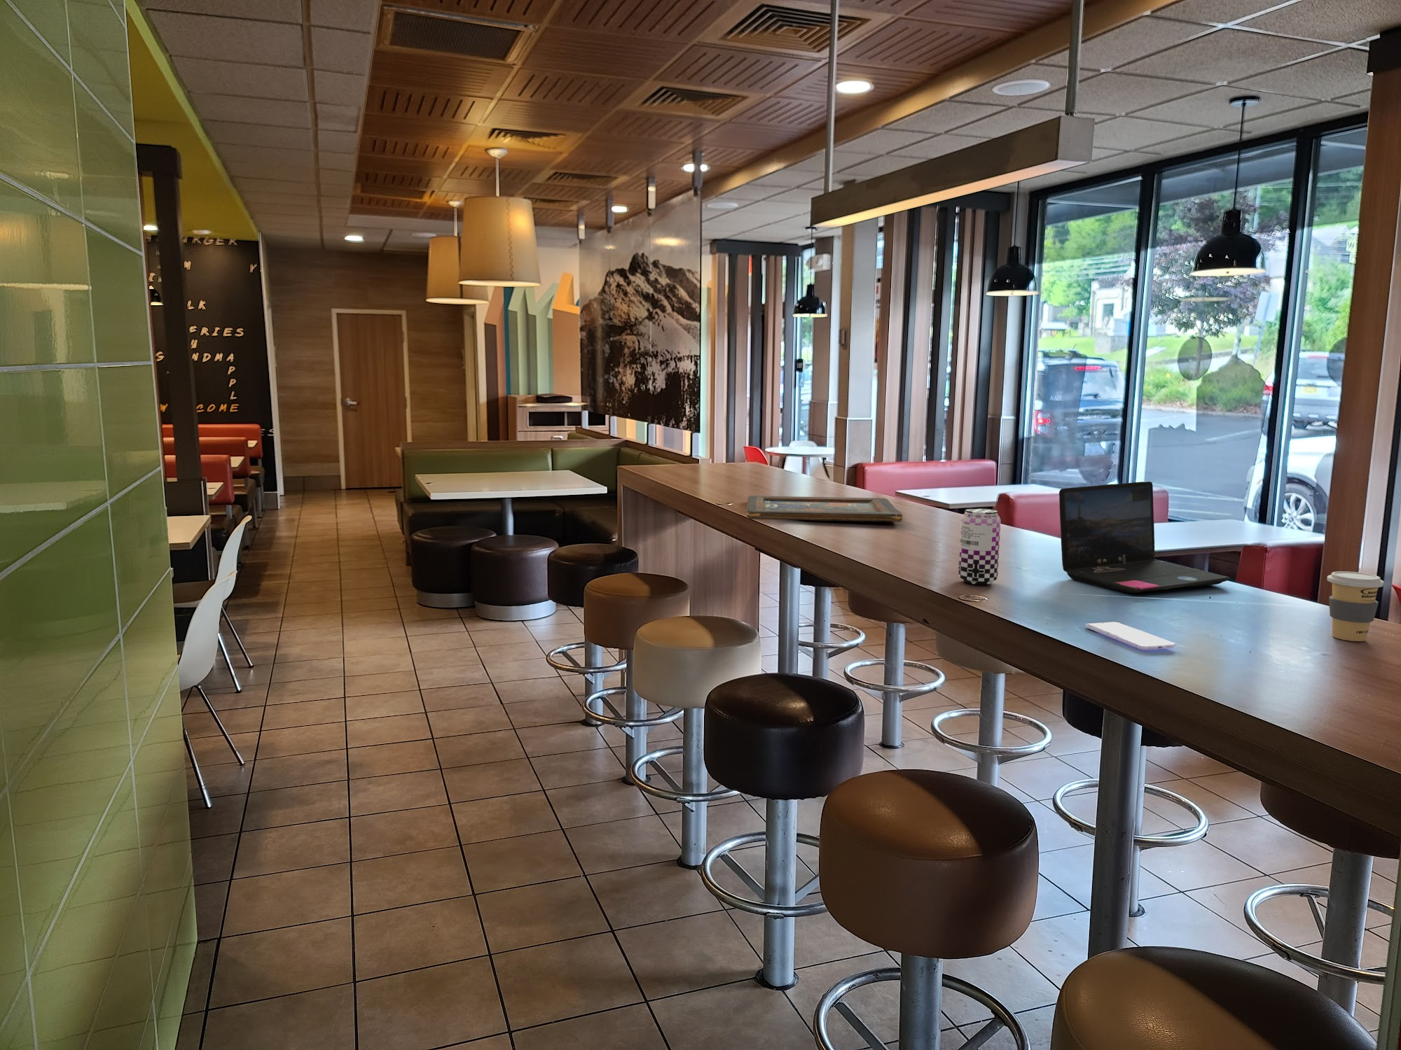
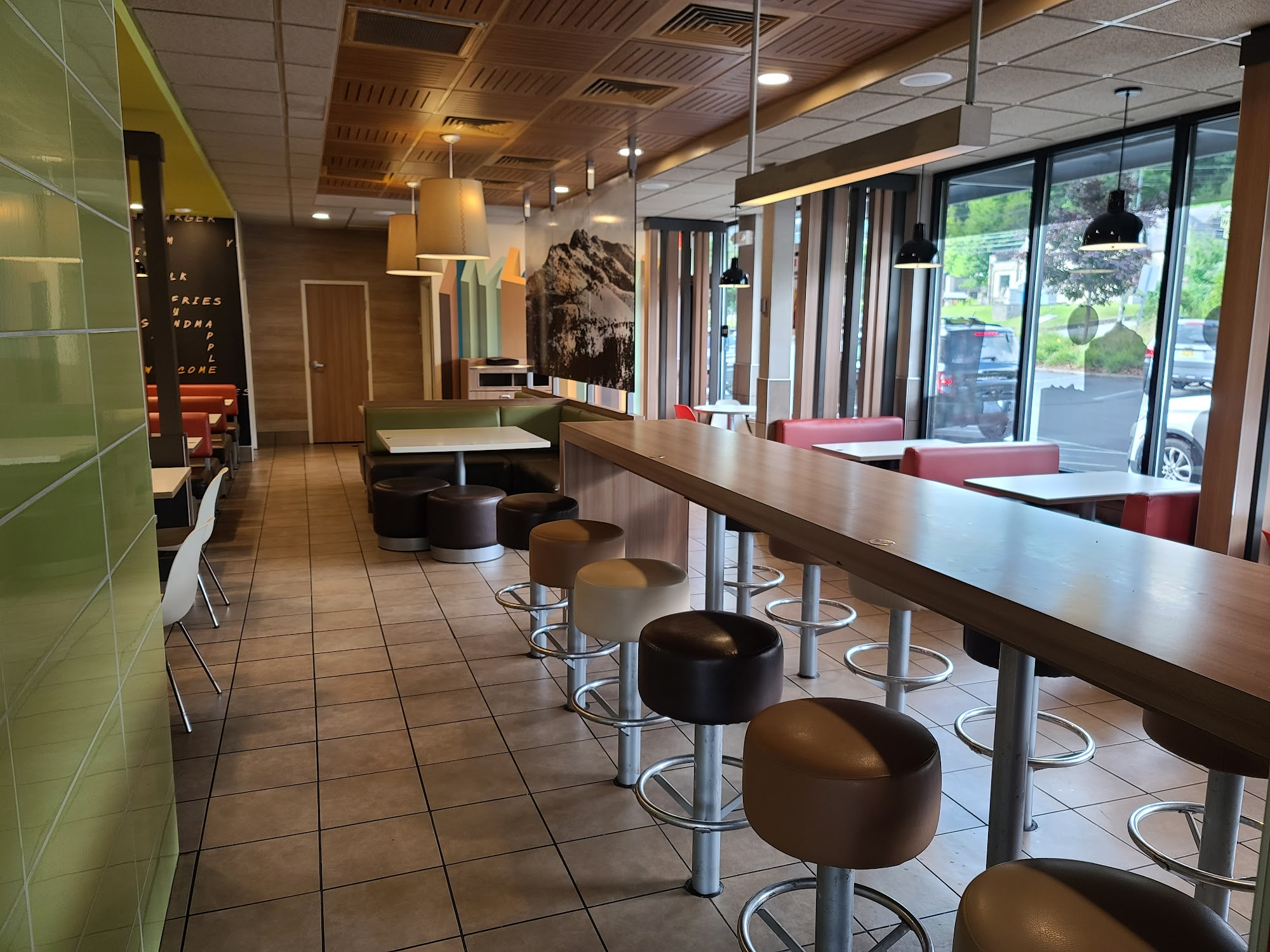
- coffee cup [1327,570,1384,642]
- smartphone [1085,621,1176,651]
- beer can [958,507,1001,586]
- laptop [1058,481,1231,593]
- tray [746,495,903,522]
